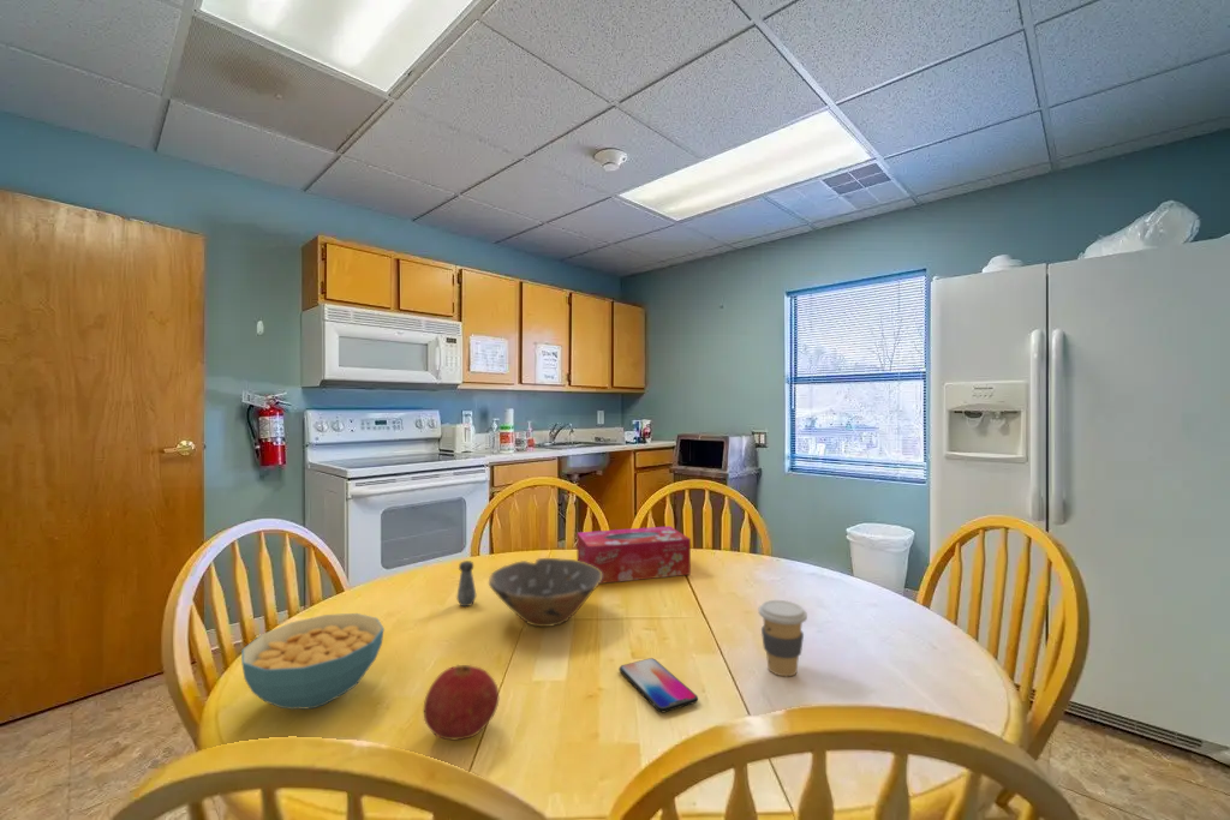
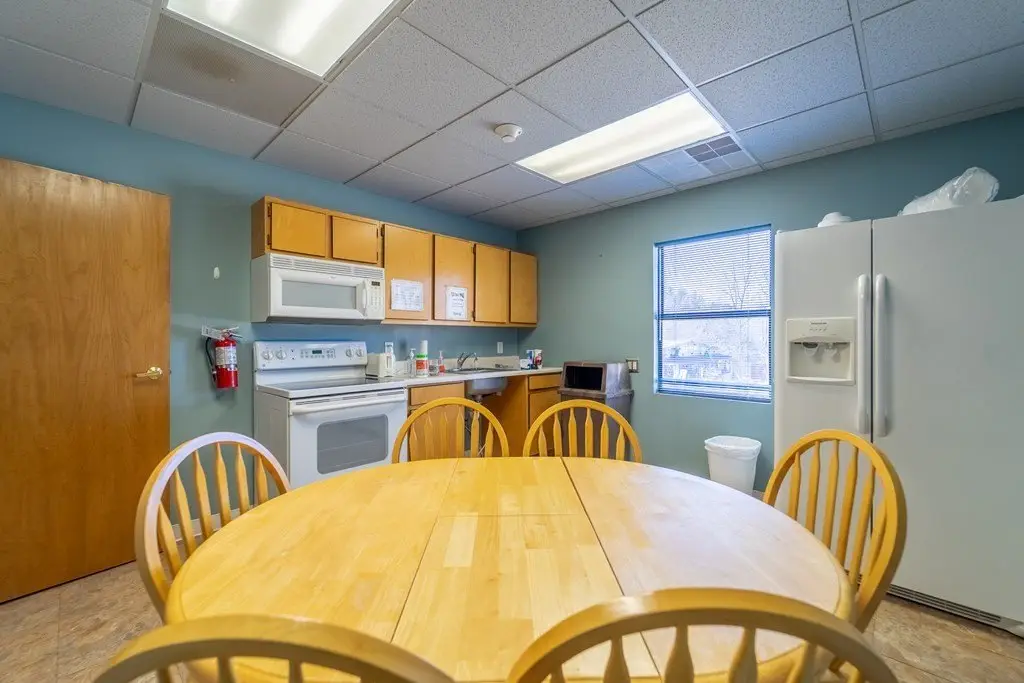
- bowl [488,557,602,628]
- smartphone [619,657,699,713]
- cereal bowl [240,612,386,711]
- fruit [423,664,500,741]
- tissue box [577,525,692,585]
- coffee cup [758,599,808,677]
- salt shaker [455,559,477,607]
